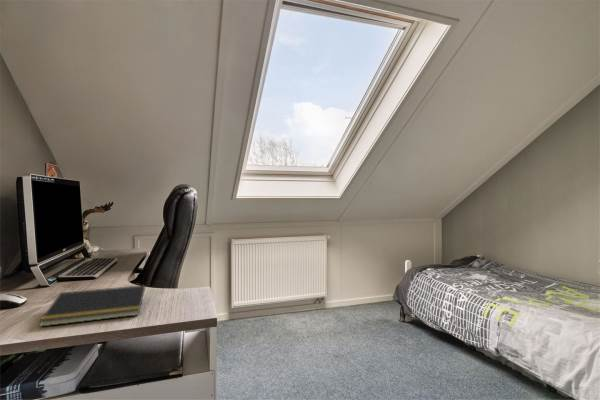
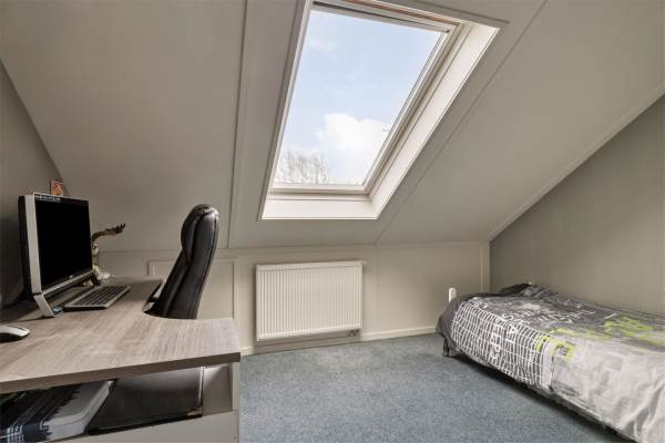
- notepad [38,284,146,328]
